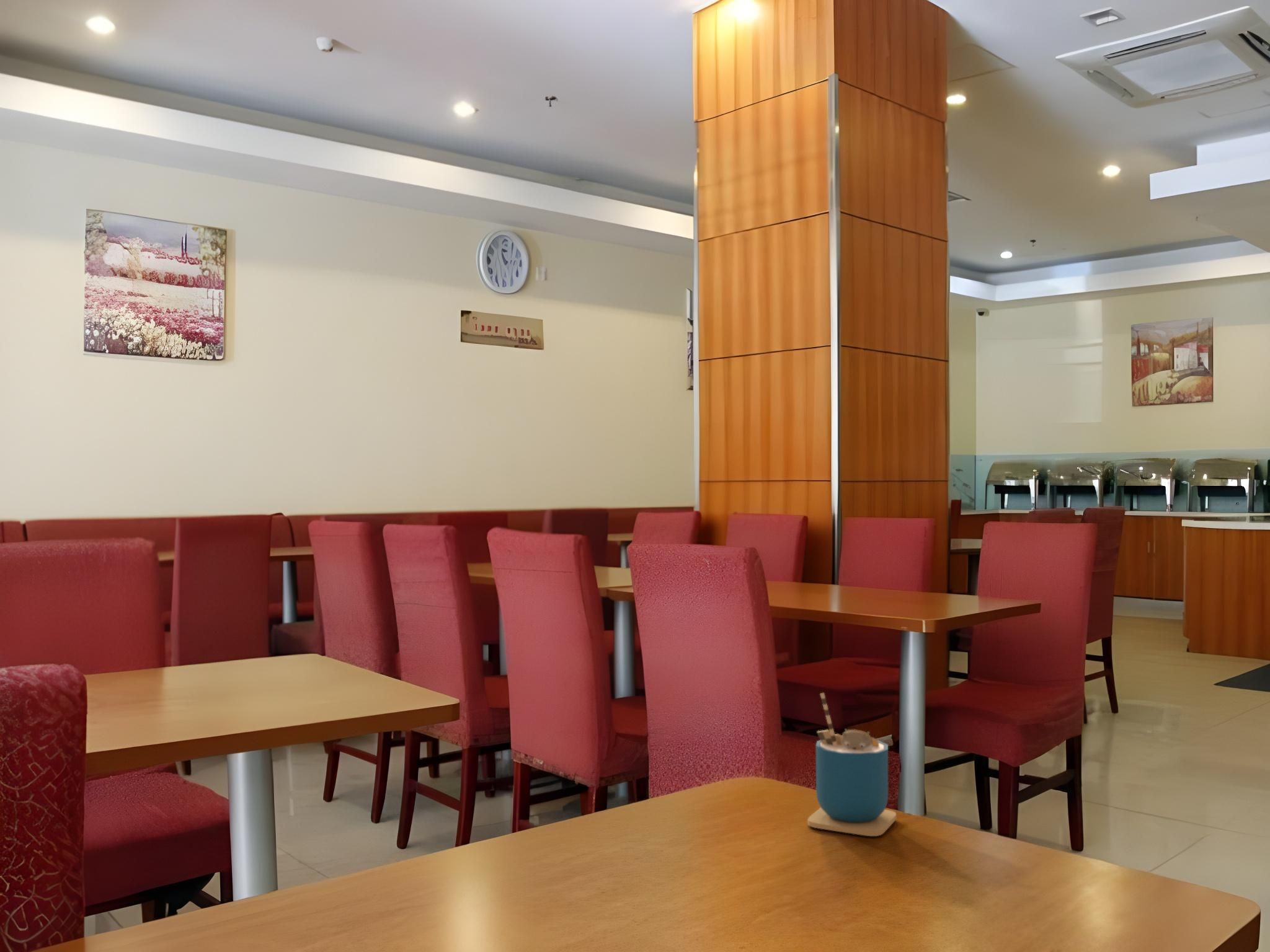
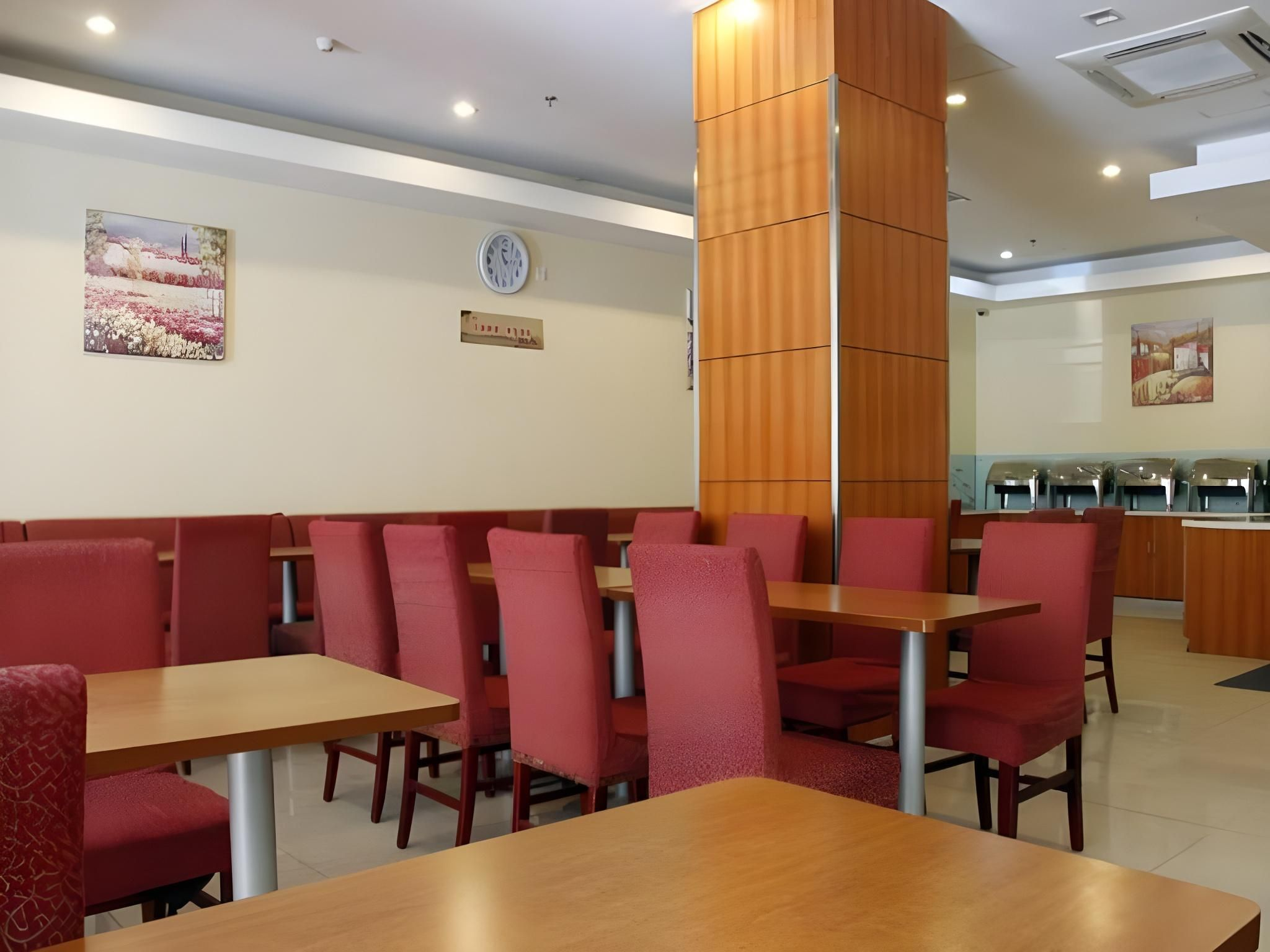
- cup [807,692,897,837]
